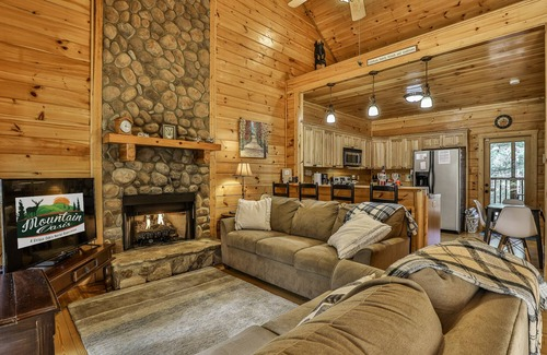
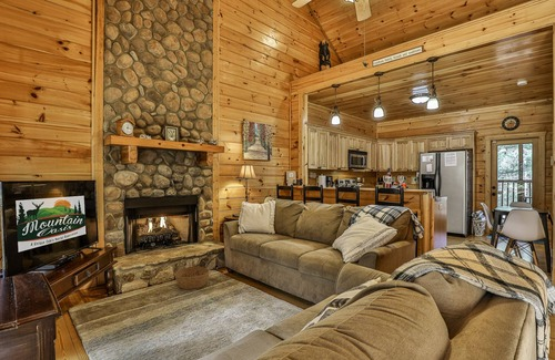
+ basket [173,266,211,290]
